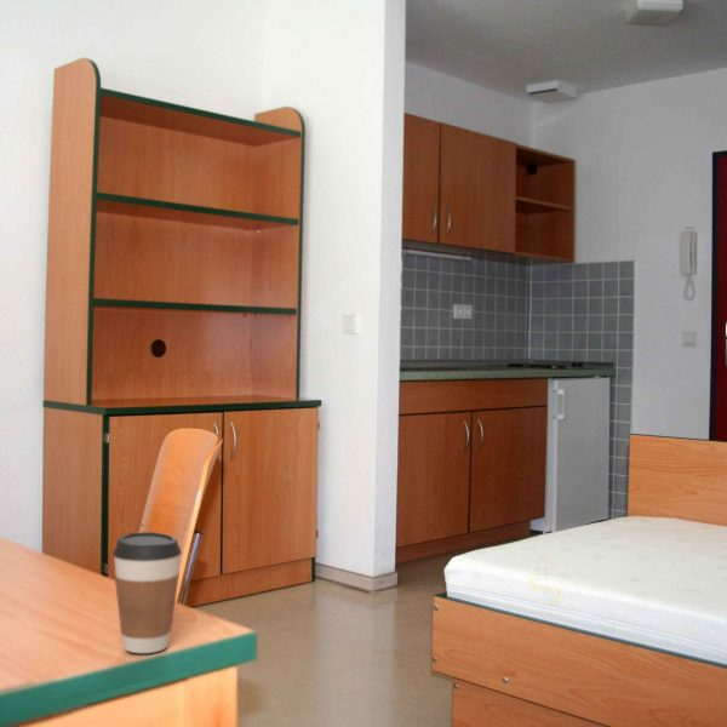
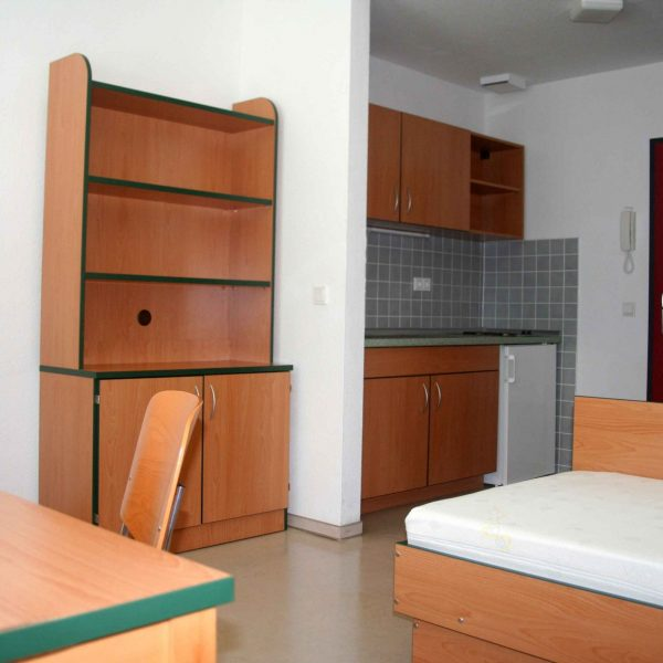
- coffee cup [111,531,183,654]
